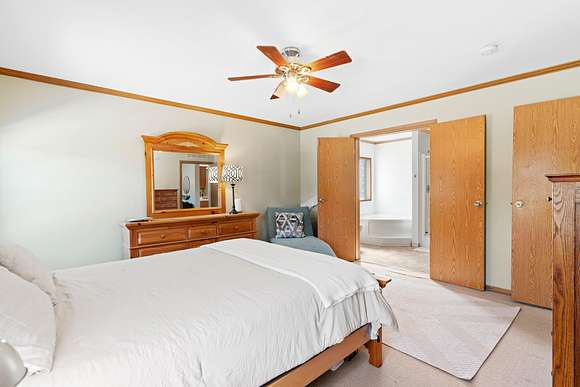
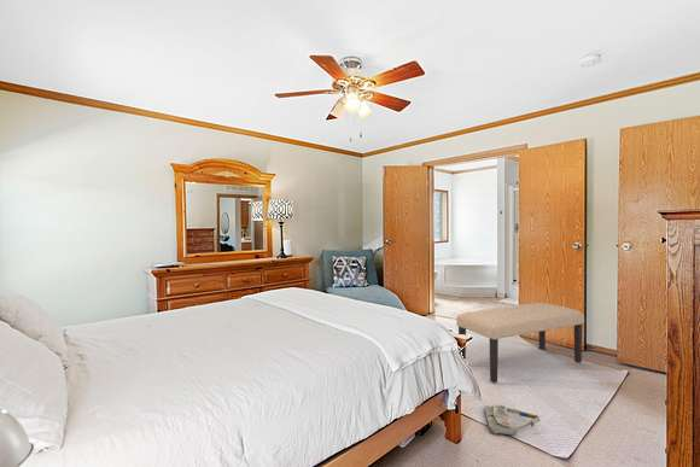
+ bench [455,302,585,384]
+ bag [483,403,542,436]
